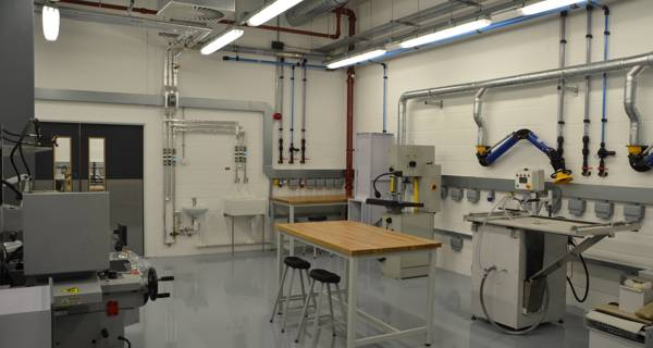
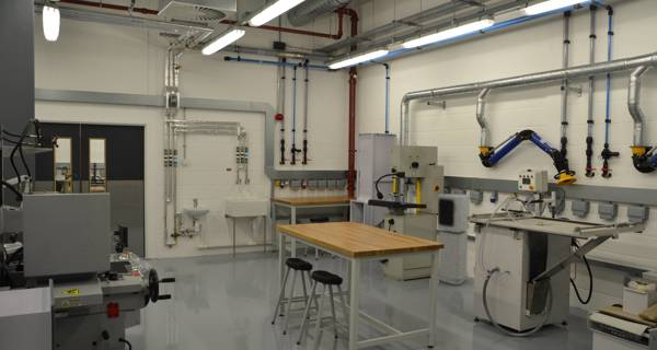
+ air purifier [437,194,471,285]
